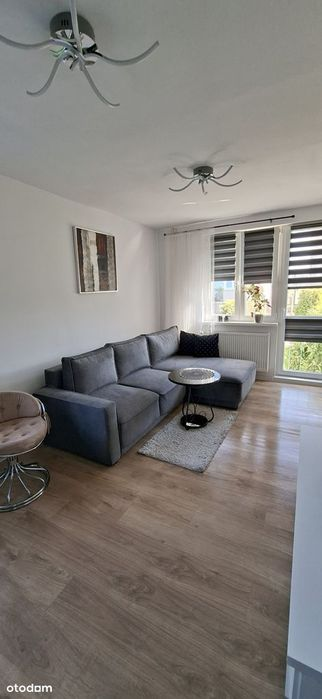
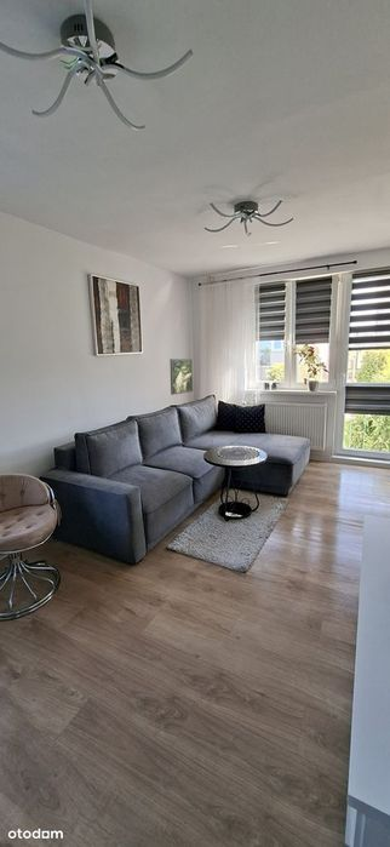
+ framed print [170,357,194,396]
